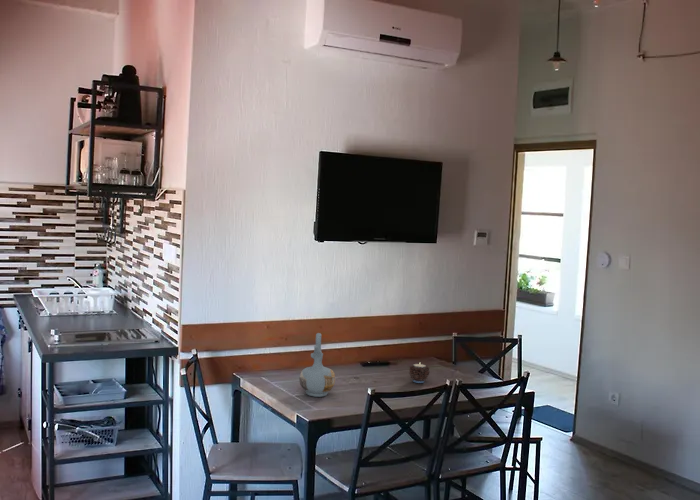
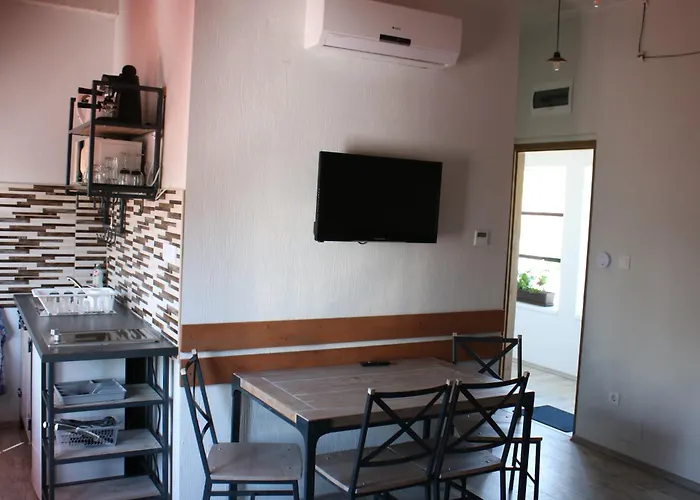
- candle [408,363,431,384]
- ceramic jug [298,332,336,398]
